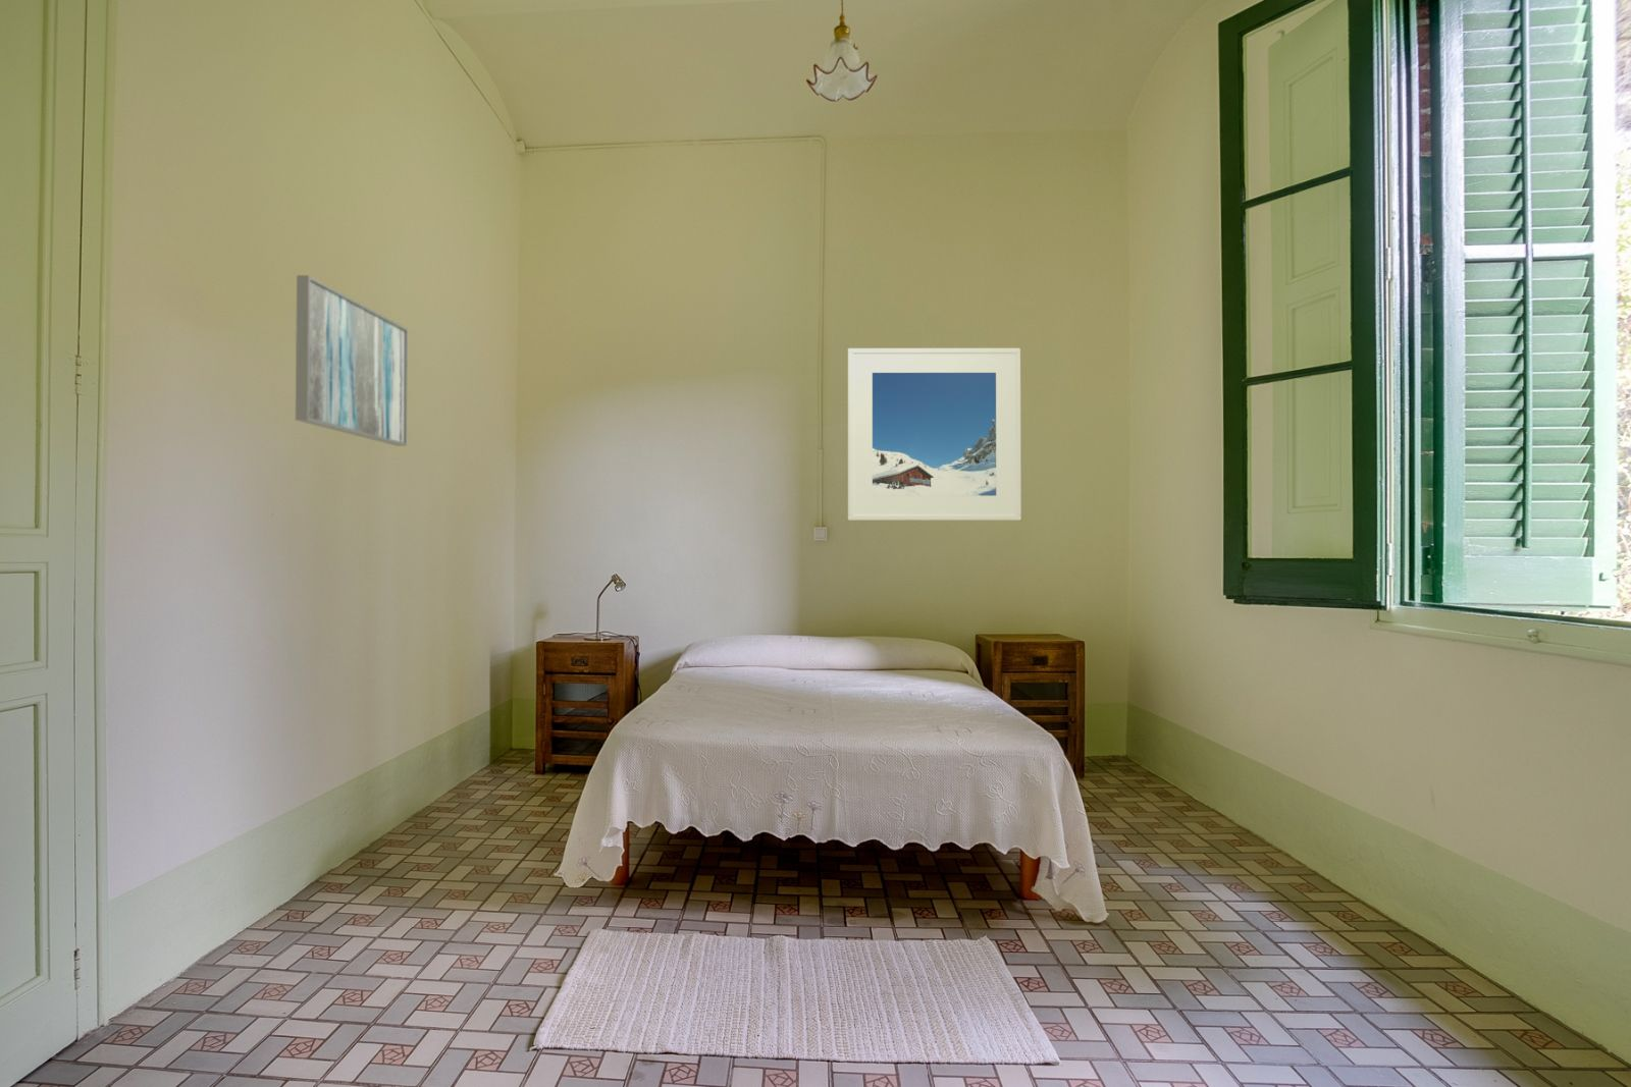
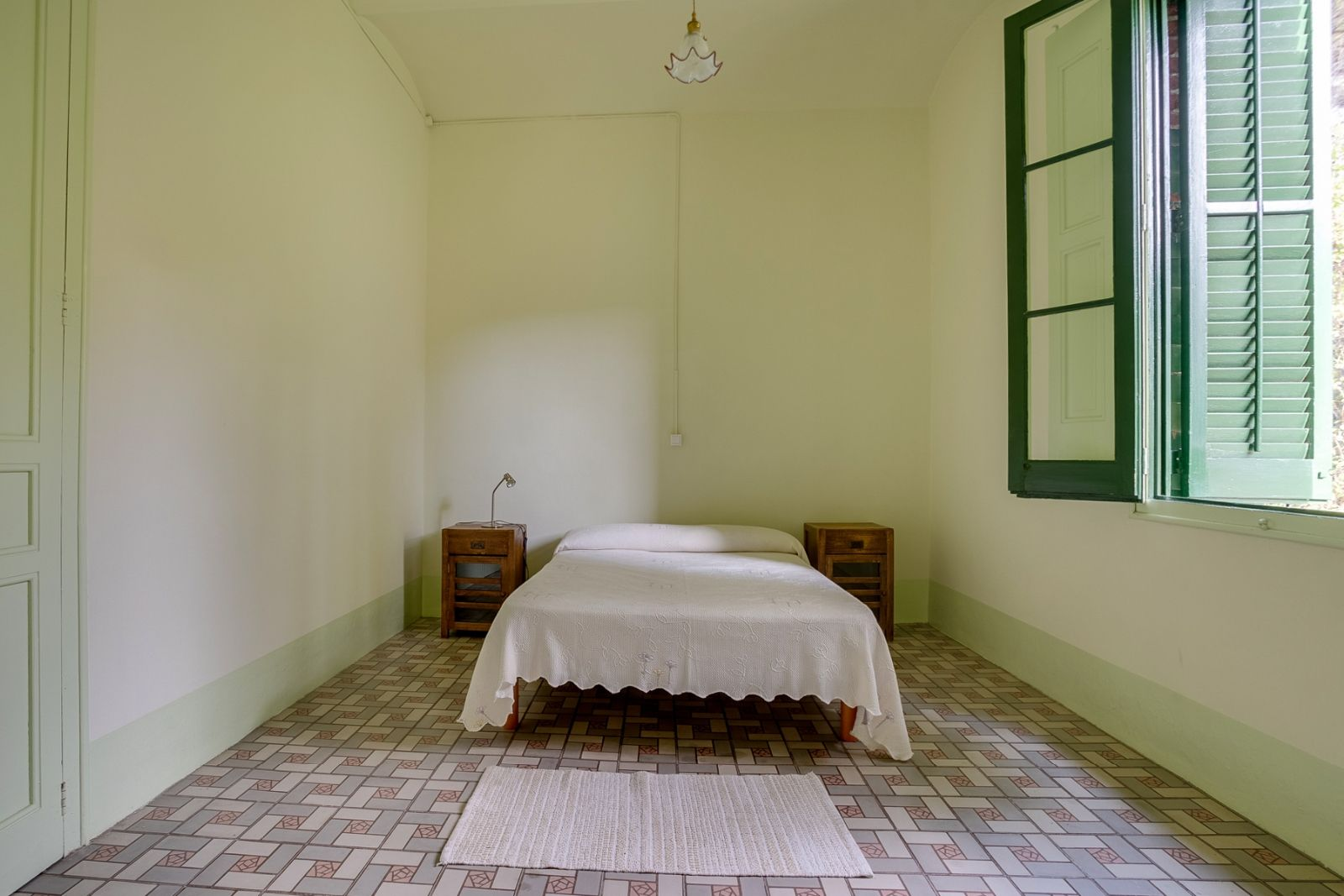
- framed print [847,347,1022,522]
- wall art [295,274,409,448]
